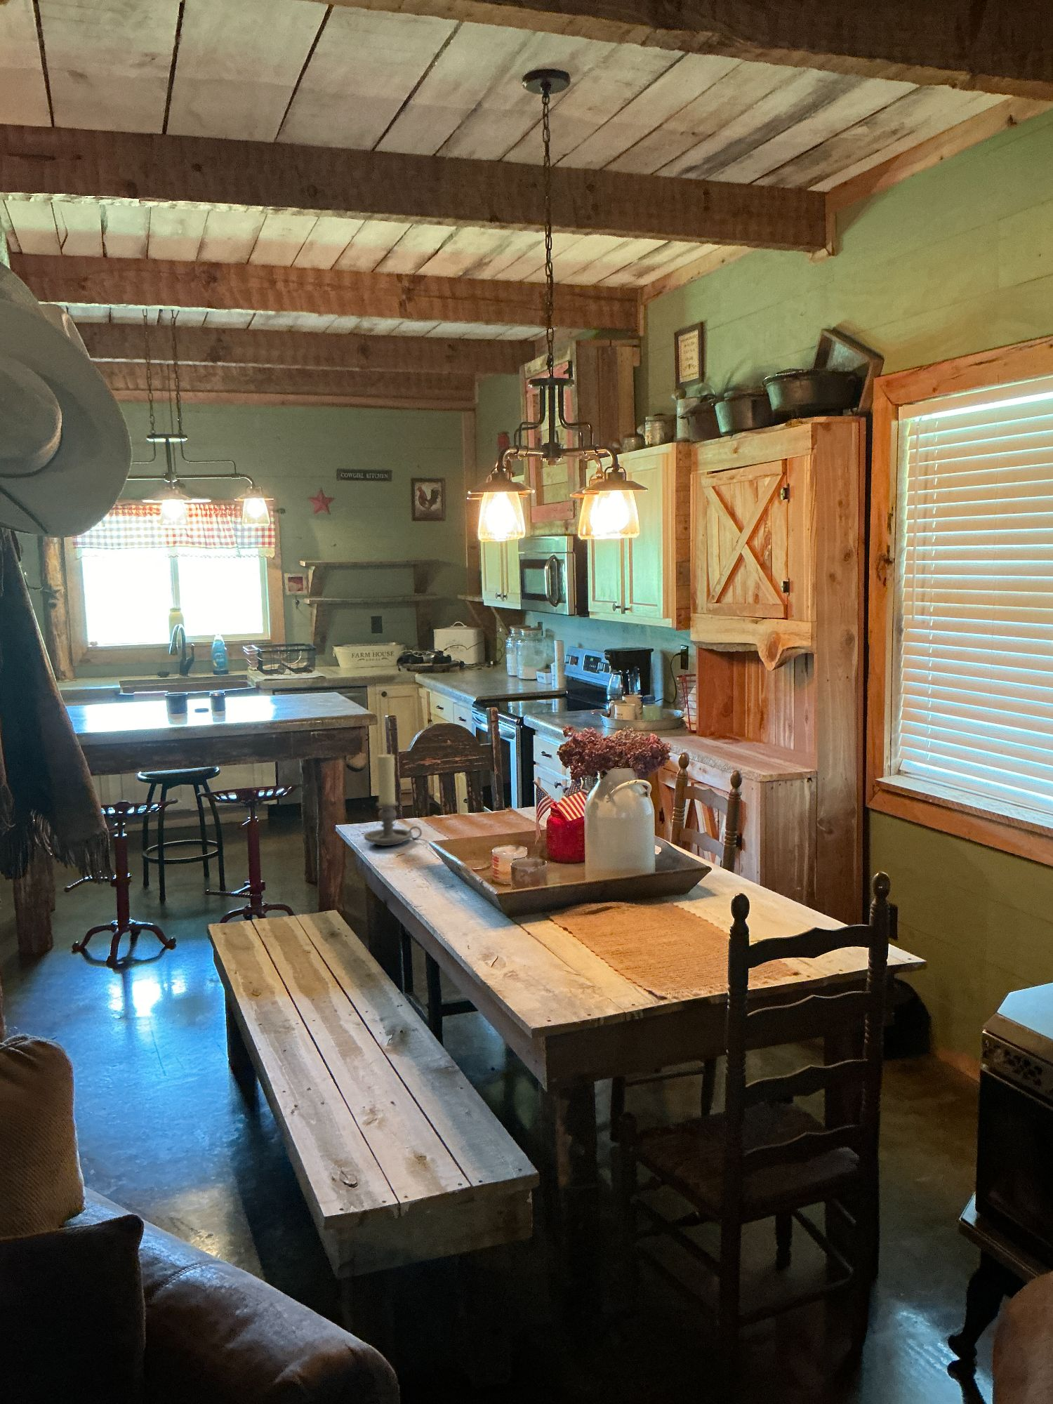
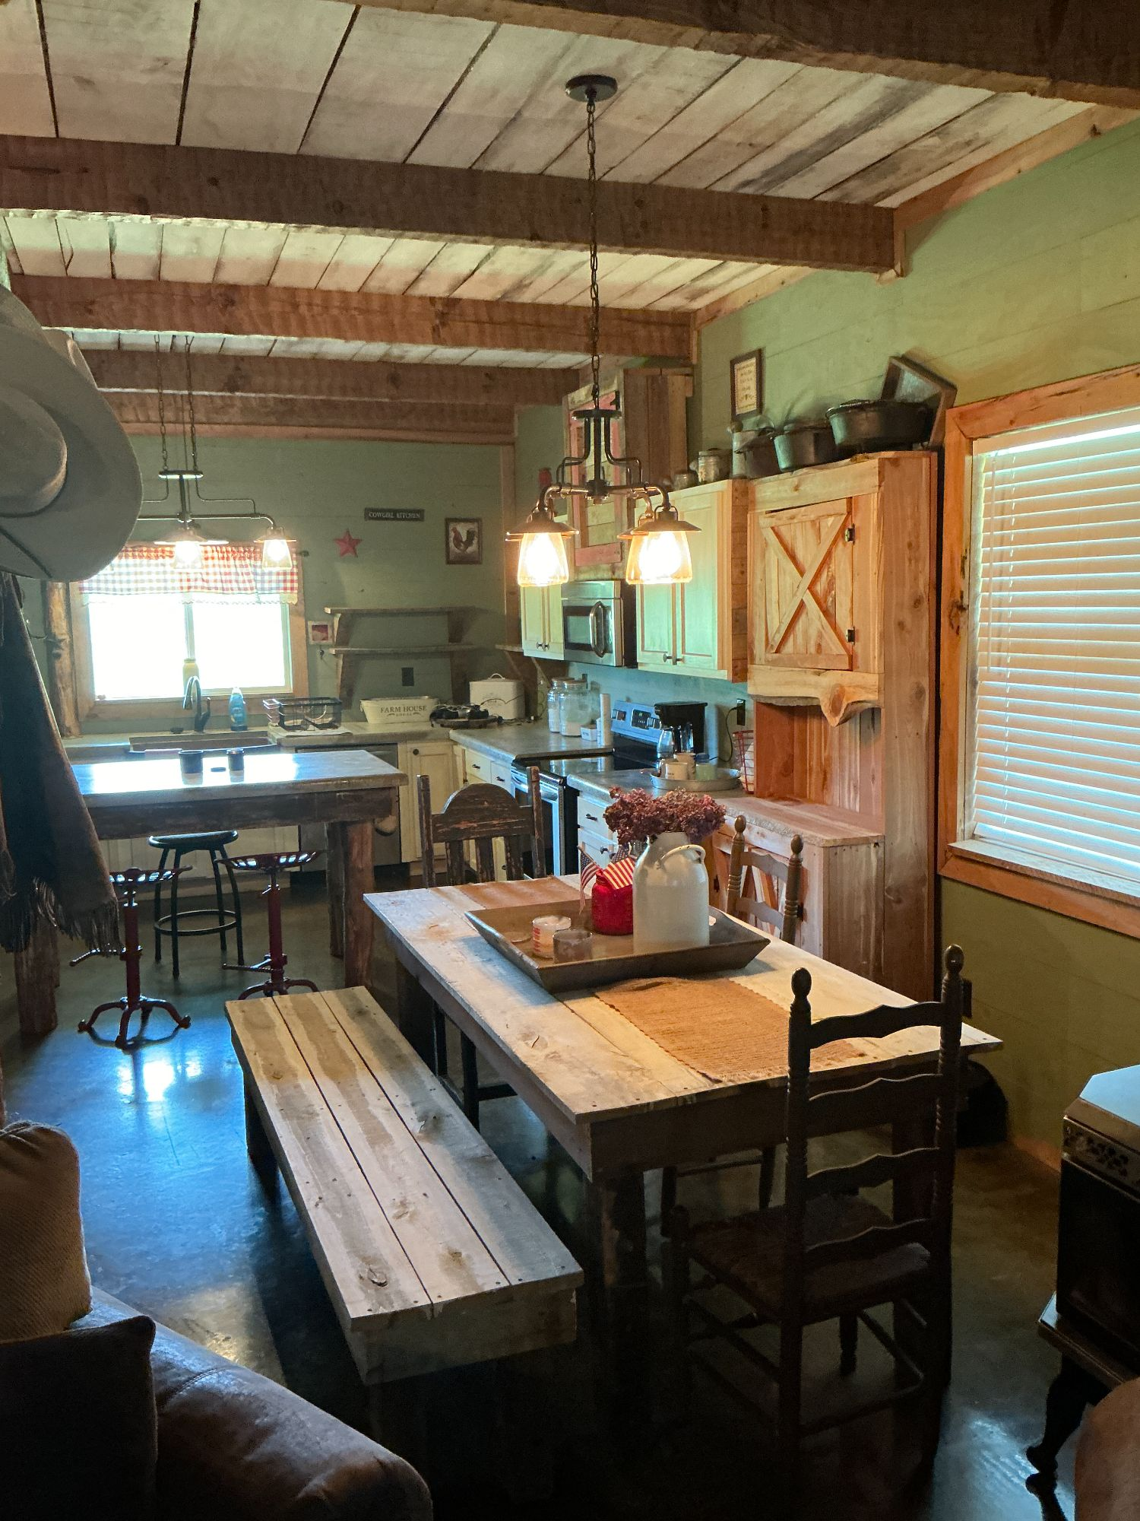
- candle holder [363,753,423,847]
